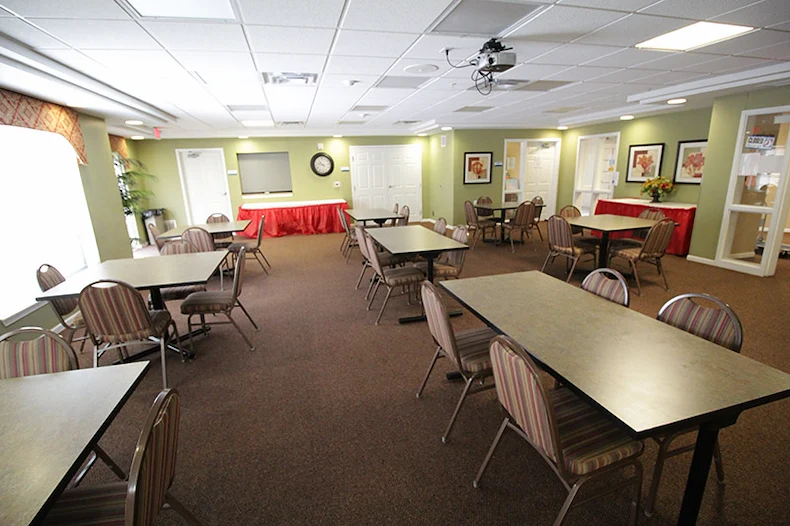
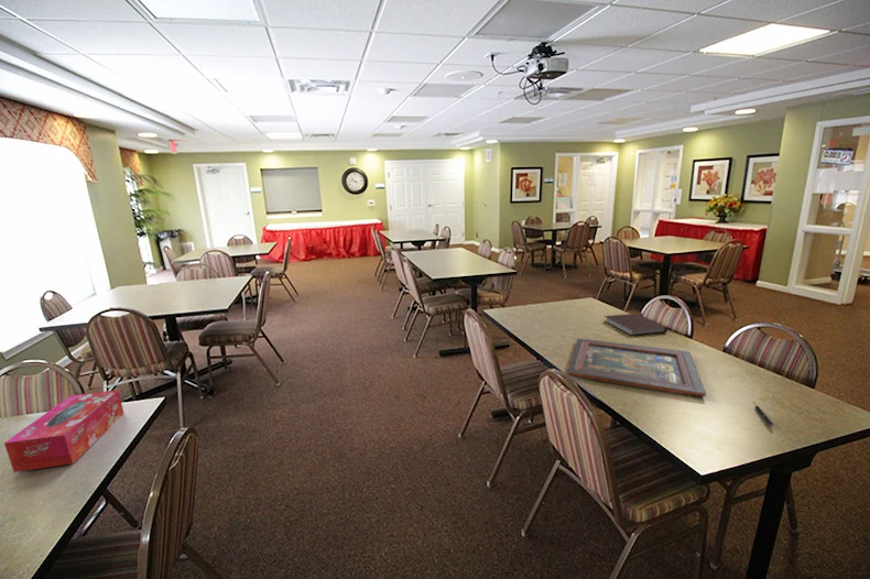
+ pen [754,404,774,427]
+ notebook [603,313,668,337]
+ religious icon [565,338,707,397]
+ tissue box [3,389,126,473]
